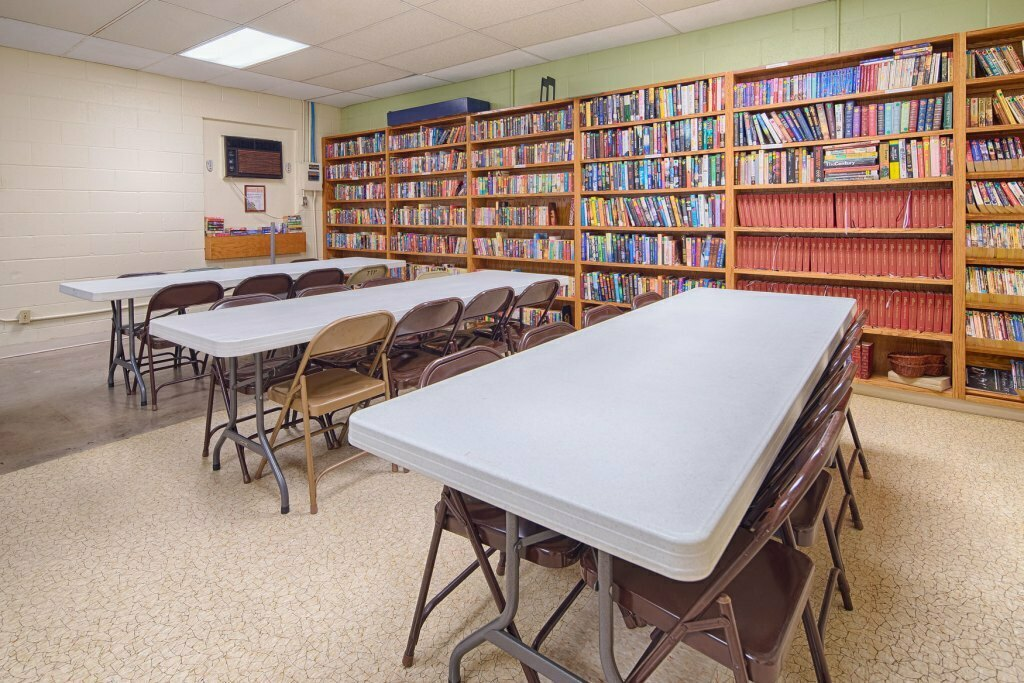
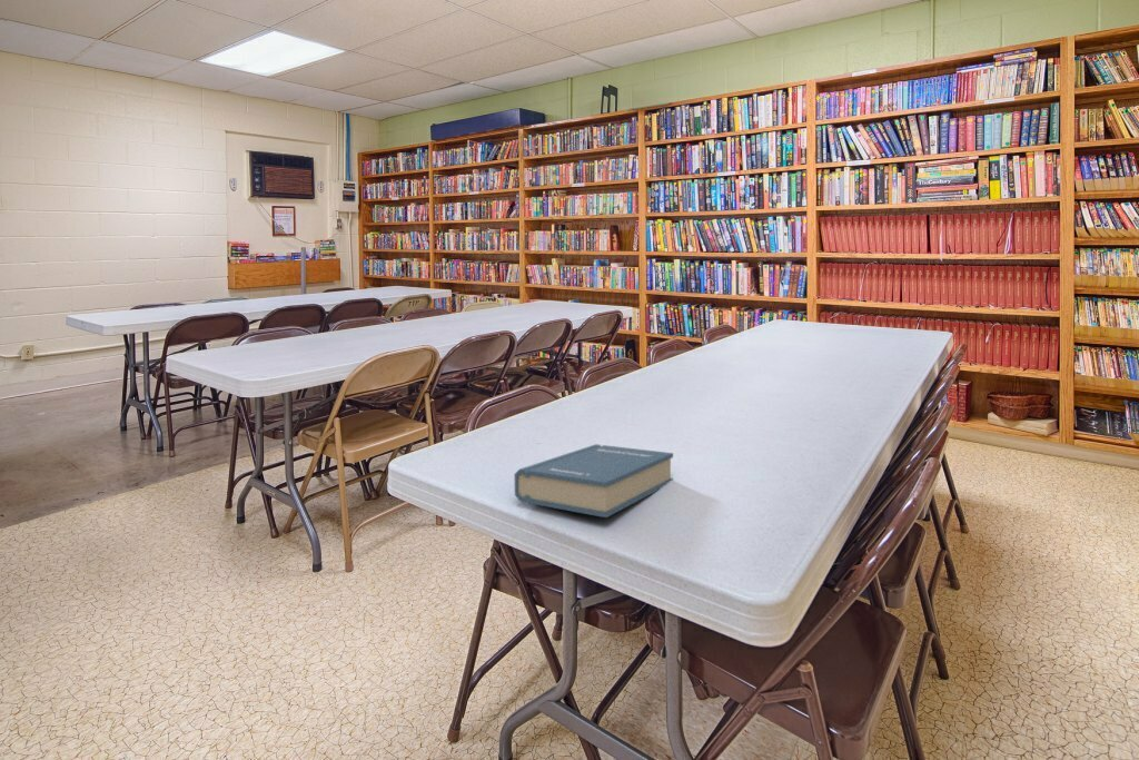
+ hardback book [513,443,674,519]
